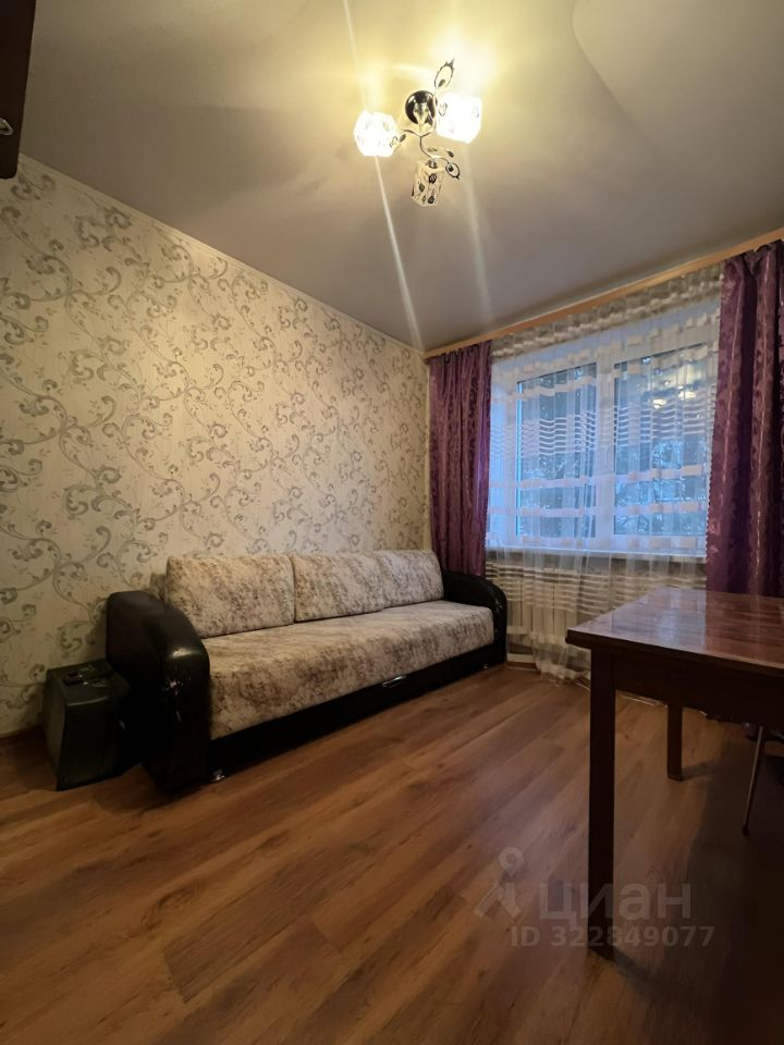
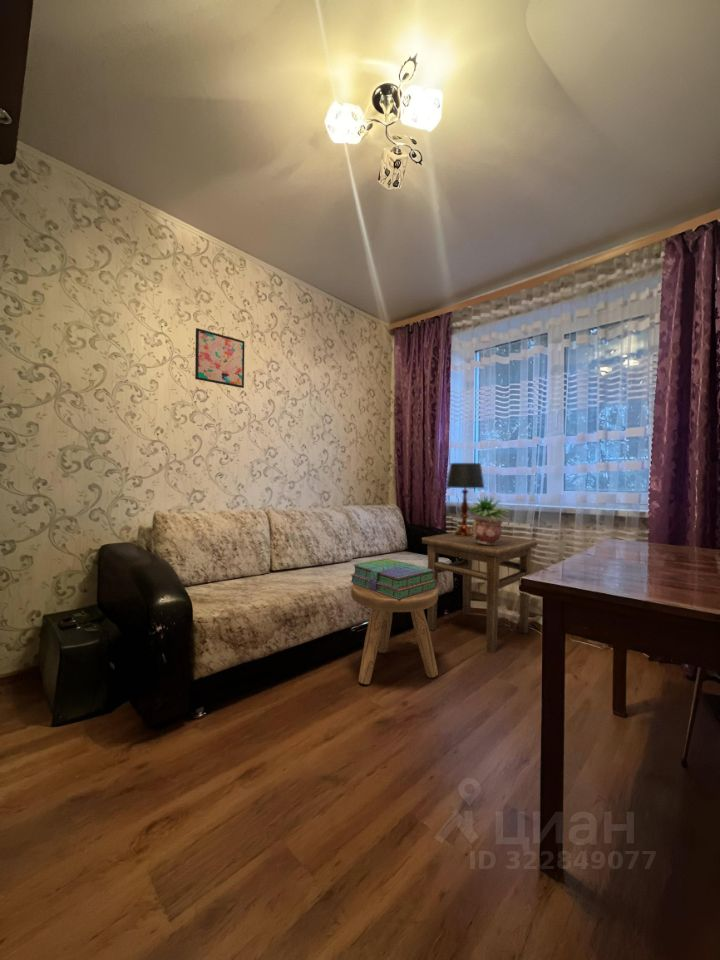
+ stack of books [349,557,437,599]
+ stool [350,583,439,685]
+ side table [421,532,538,654]
+ wall art [194,327,246,389]
+ potted plant [468,494,510,545]
+ table lamp [446,462,485,537]
